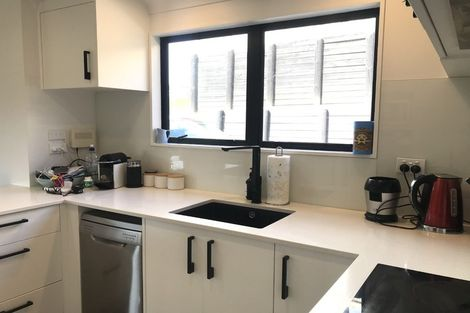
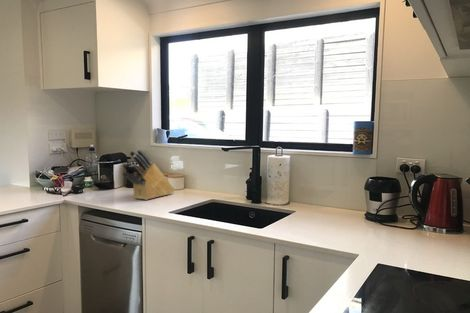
+ knife block [121,148,176,201]
